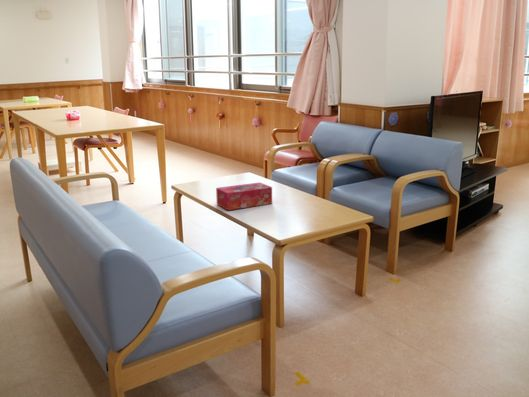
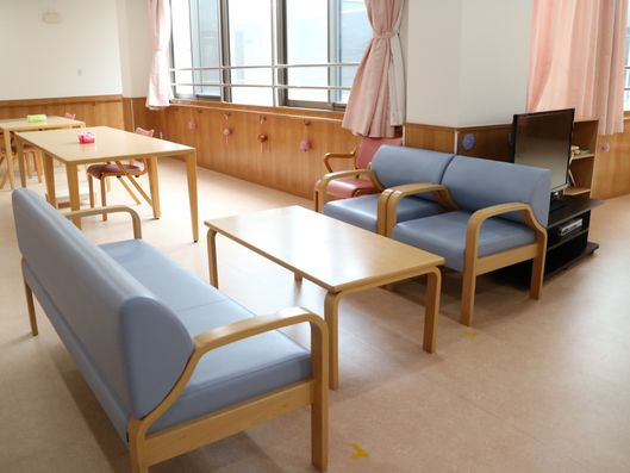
- tissue box [215,181,273,211]
